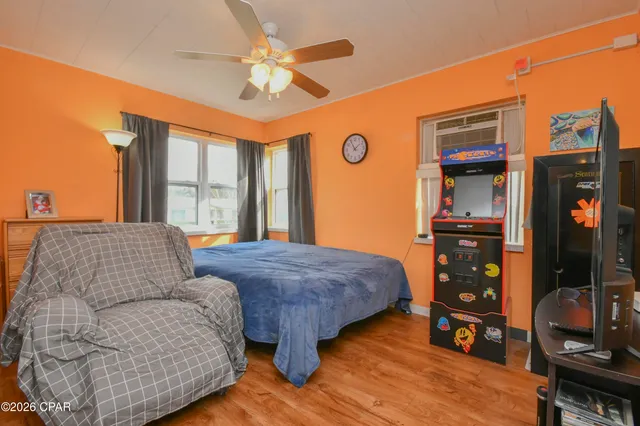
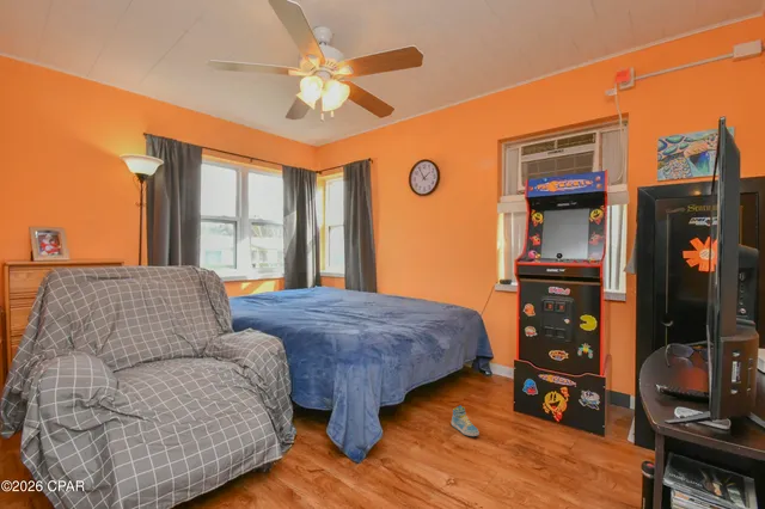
+ sneaker [451,404,481,437]
